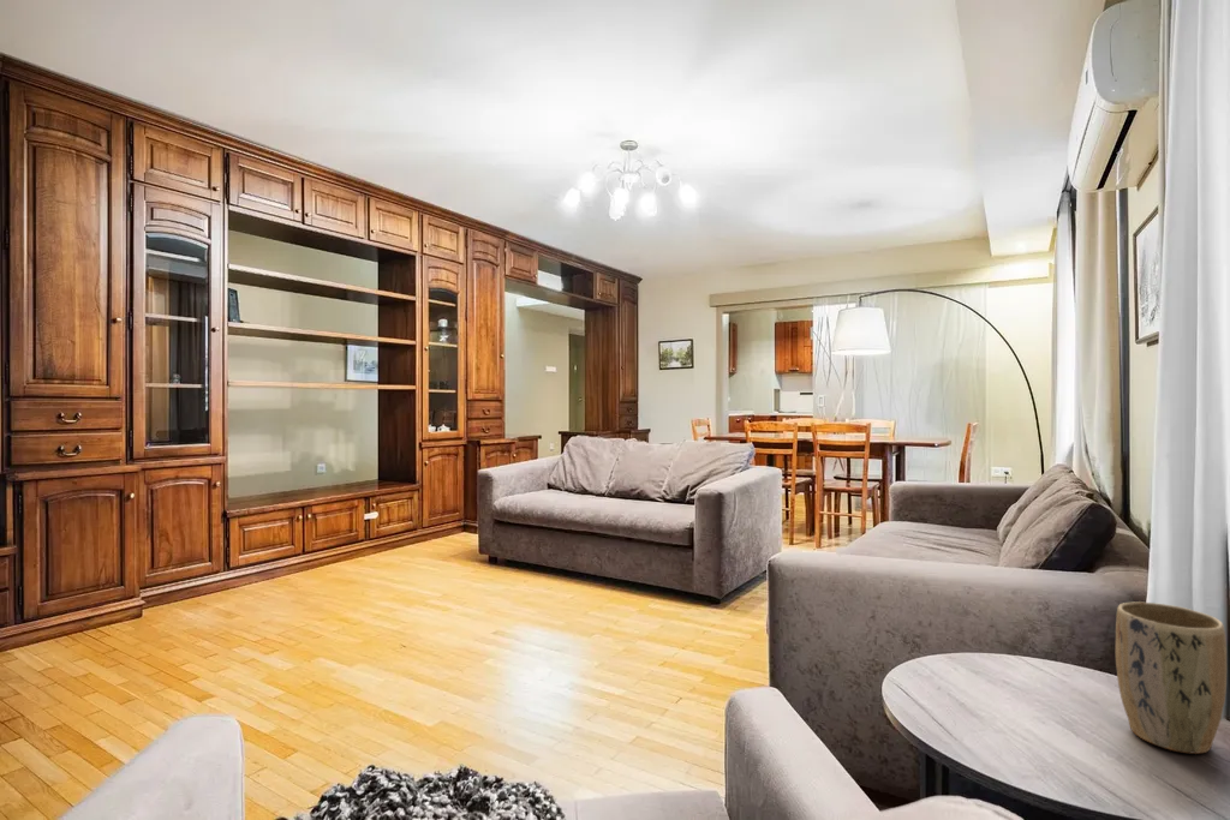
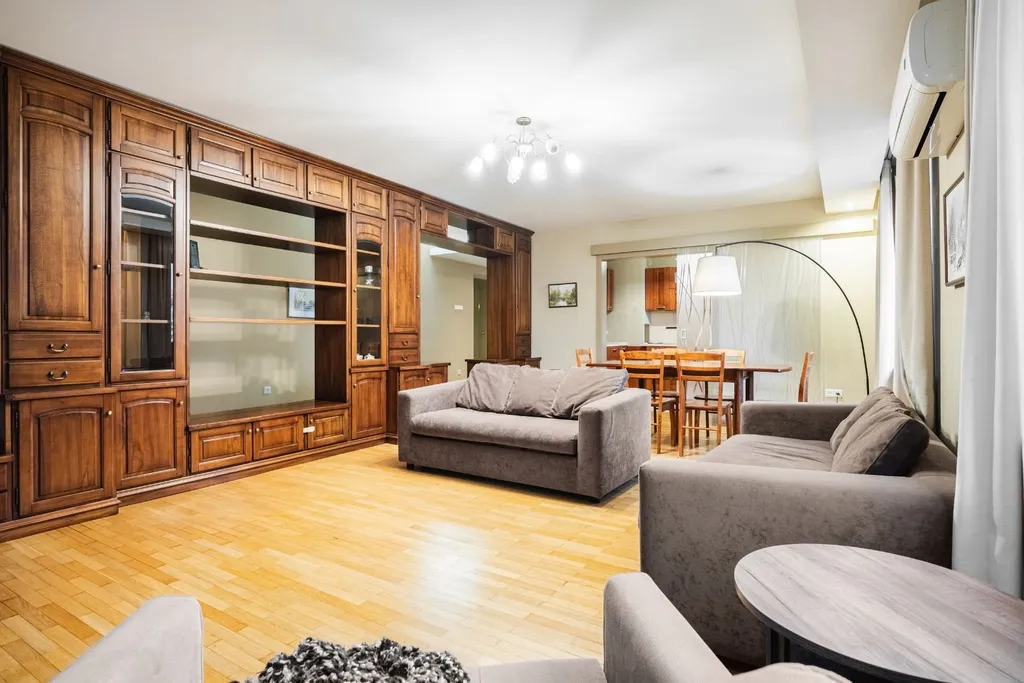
- plant pot [1115,600,1228,755]
